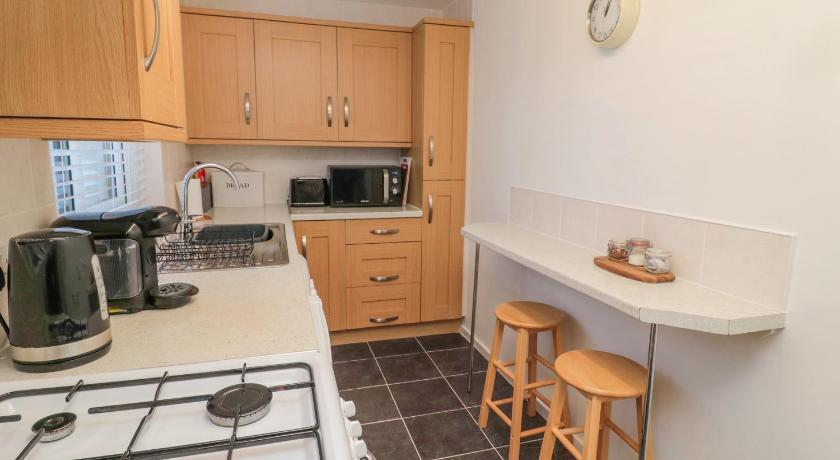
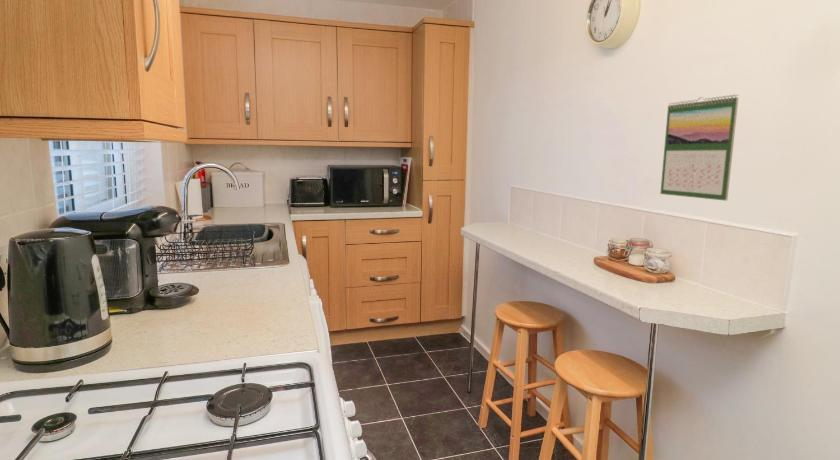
+ calendar [659,94,739,202]
